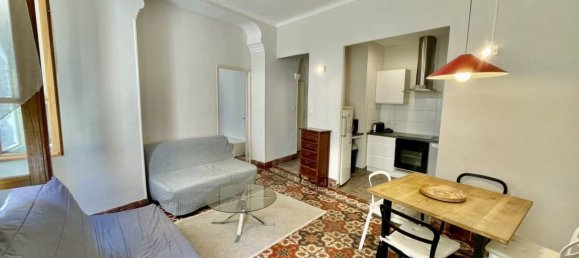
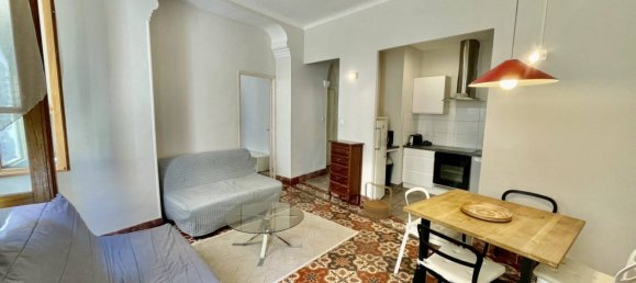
+ woven basket [361,181,393,220]
